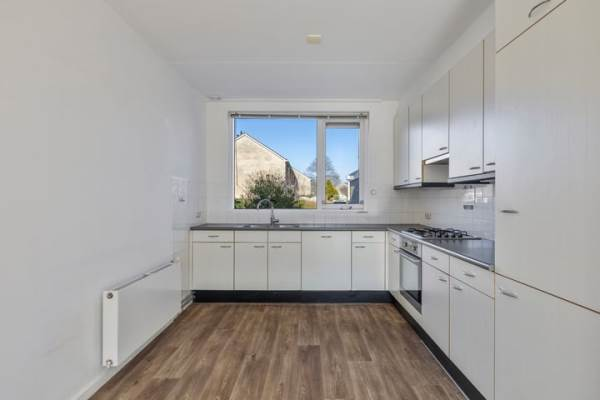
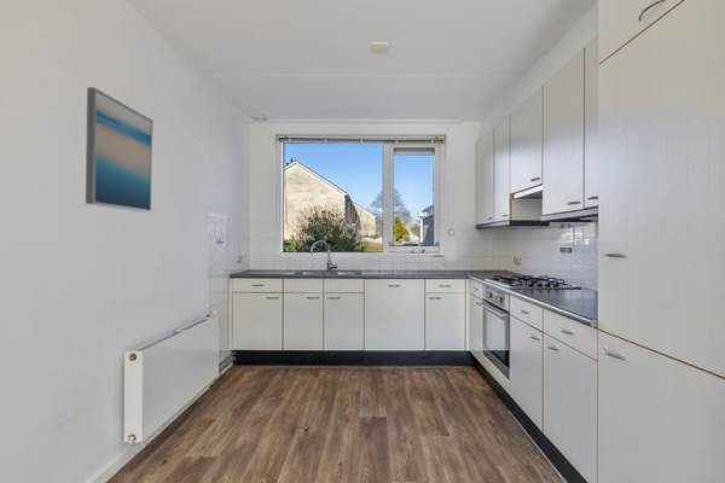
+ wall art [85,86,153,214]
